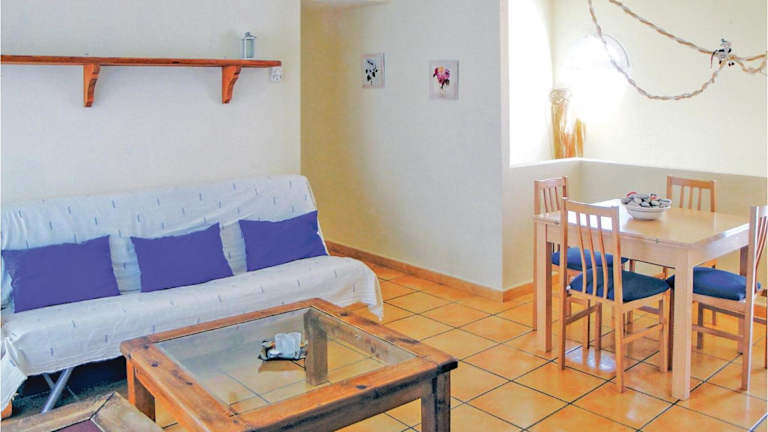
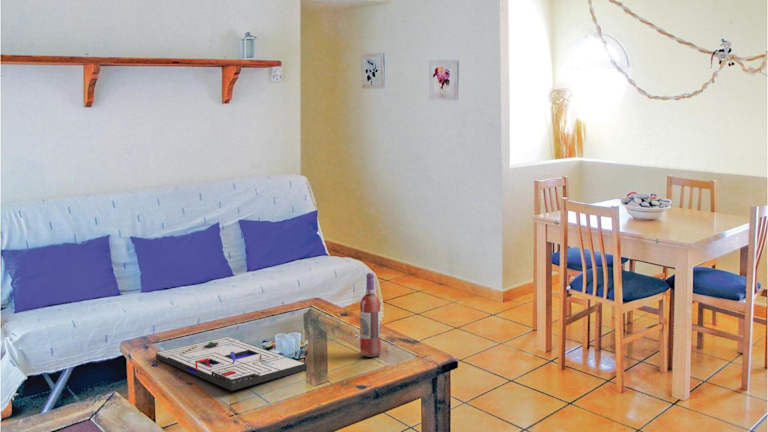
+ wine bottle [359,272,382,358]
+ board game [155,336,308,392]
